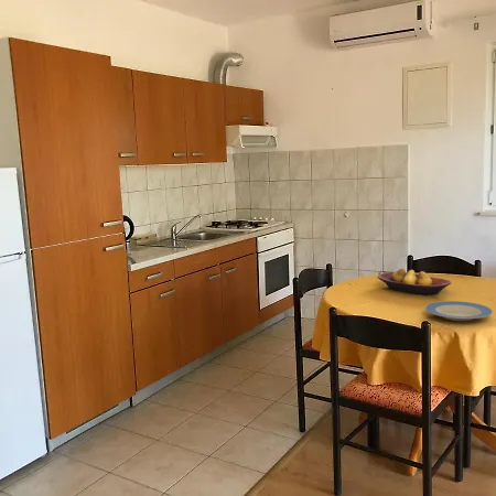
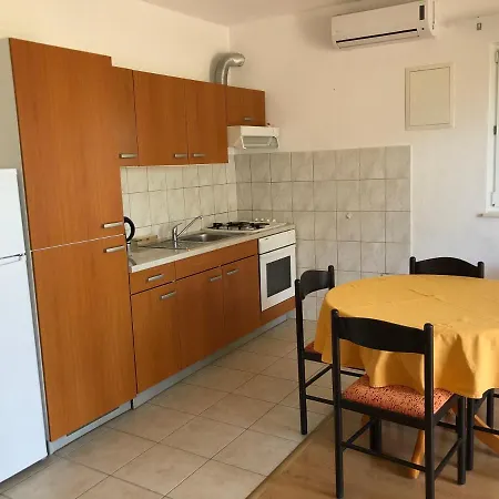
- fruit bowl [377,268,452,296]
- plate [424,300,494,322]
